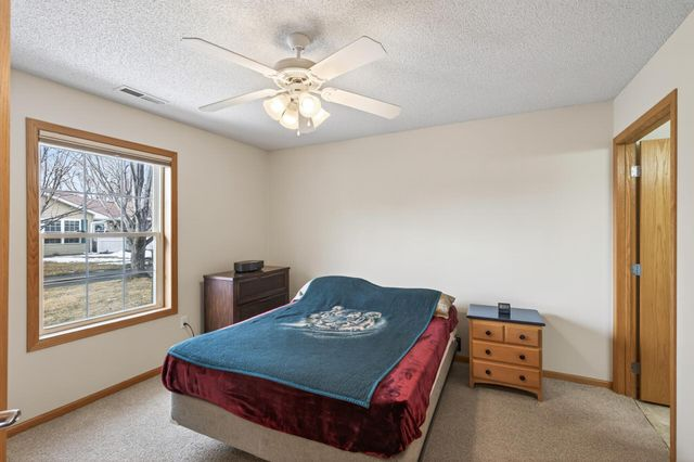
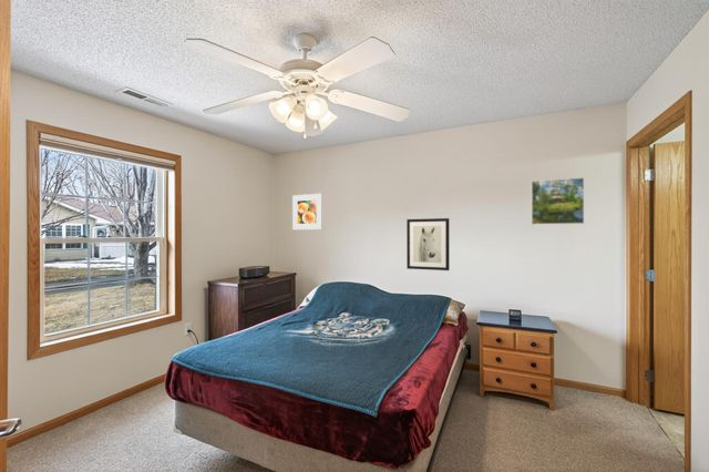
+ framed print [291,193,323,230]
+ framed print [531,176,585,226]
+ wall art [405,217,451,271]
